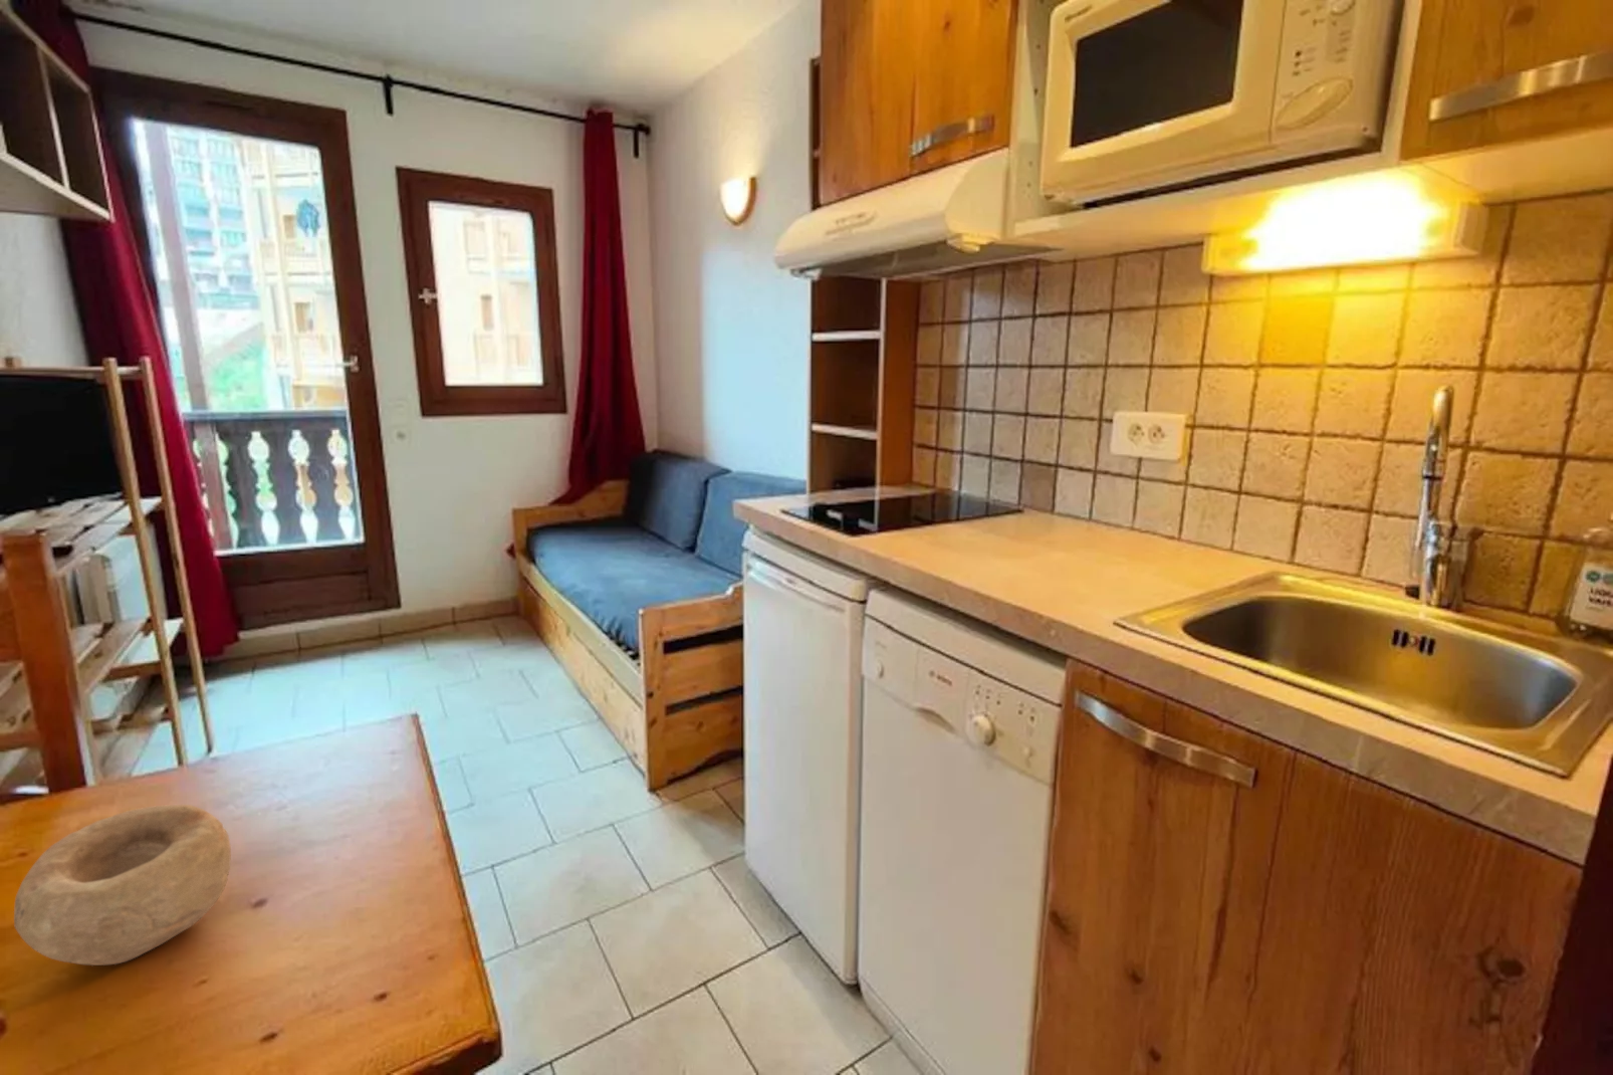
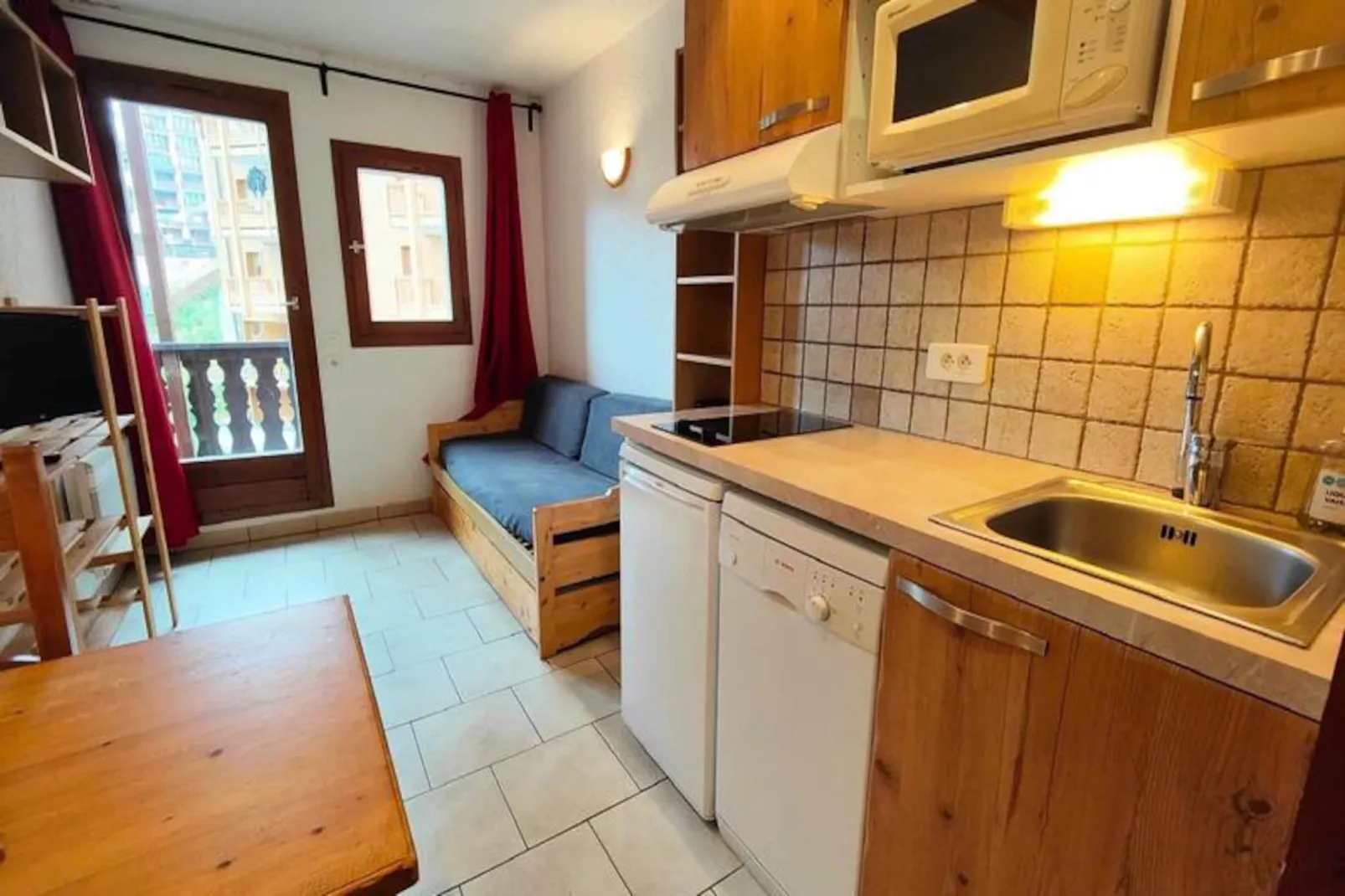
- bowl [13,804,231,967]
